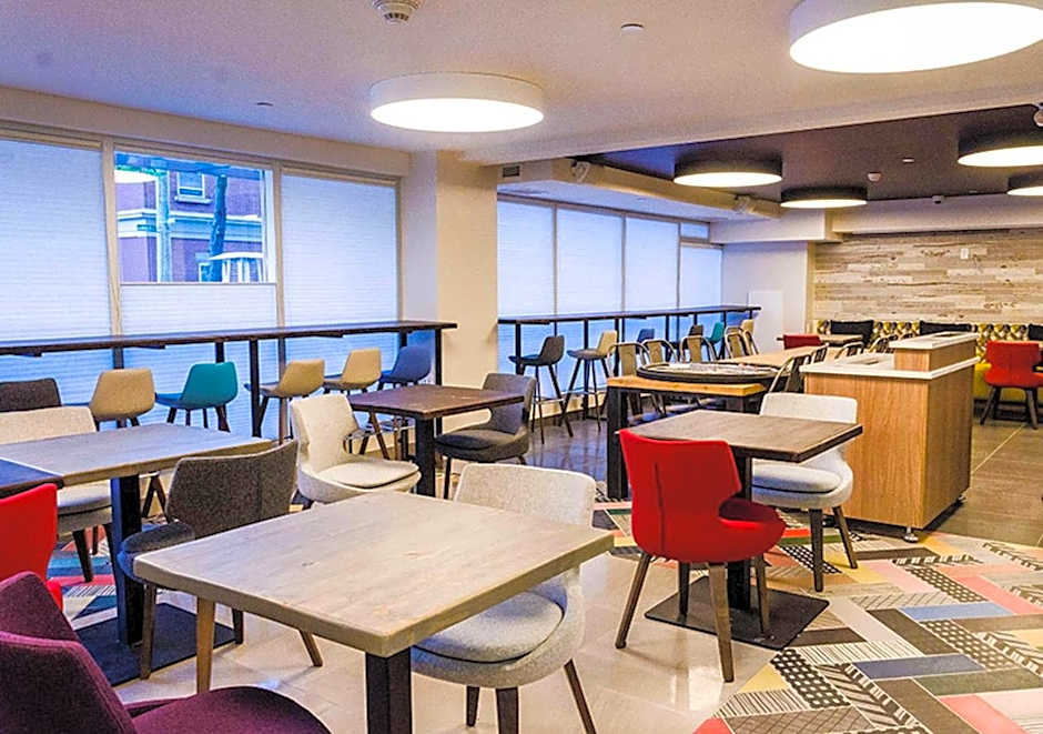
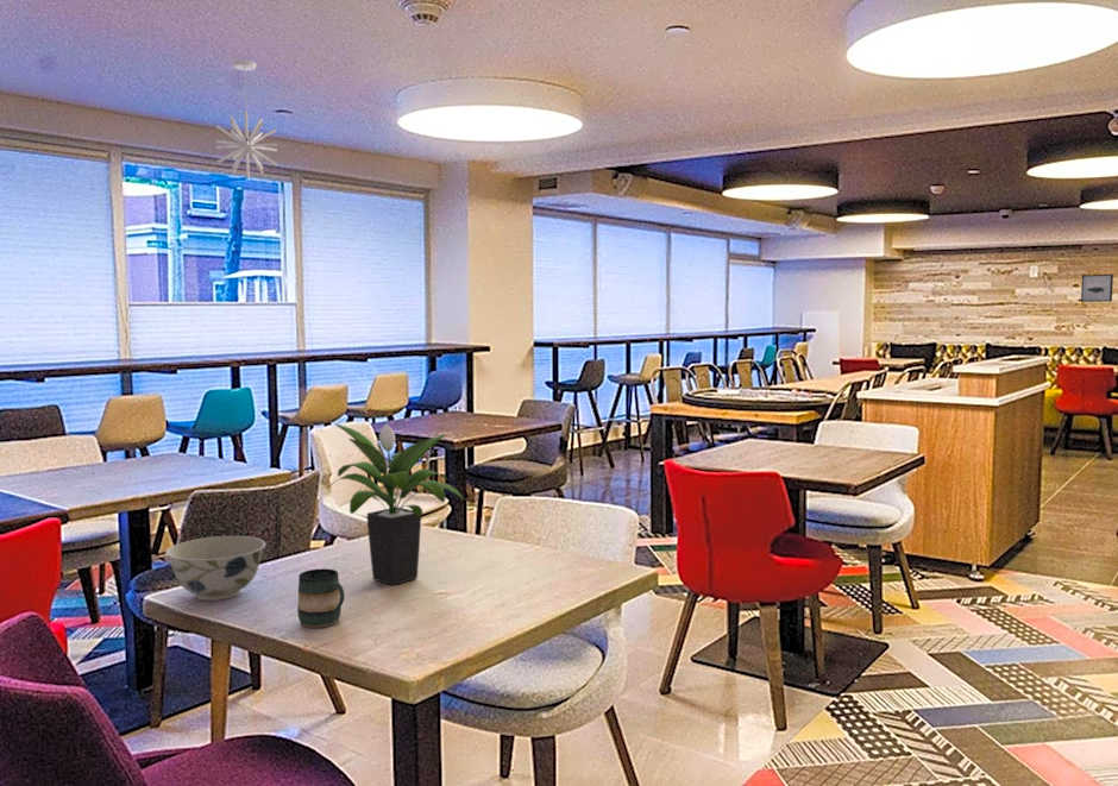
+ mug [296,567,346,629]
+ bowl [164,535,266,602]
+ pendant light [214,59,280,180]
+ wall art [1080,273,1114,303]
+ potted plant [326,422,466,586]
